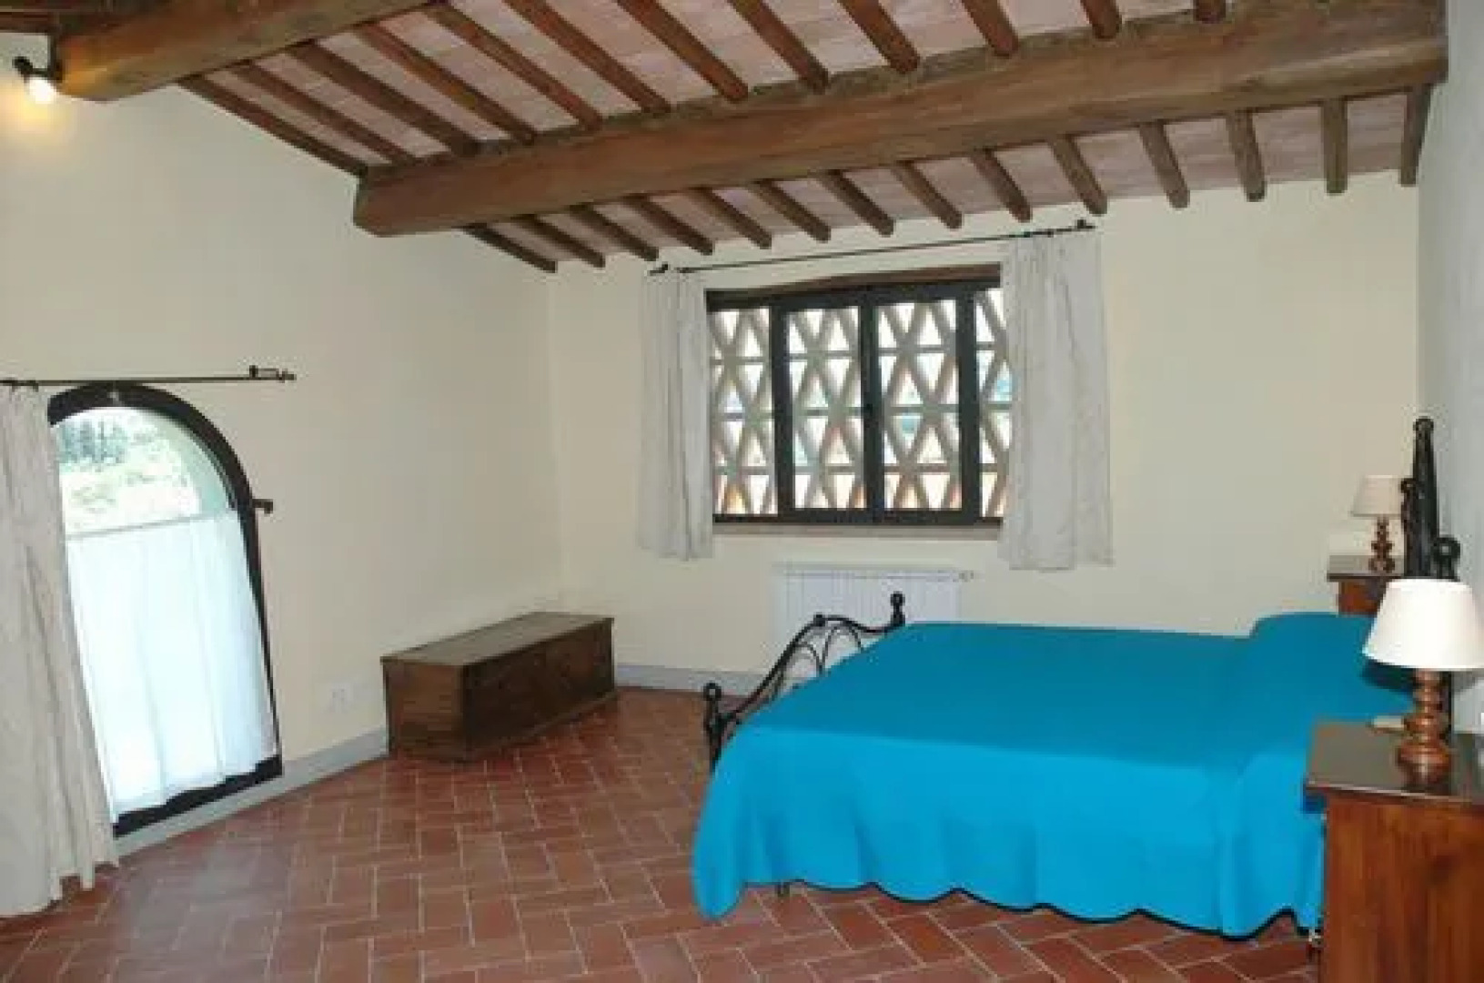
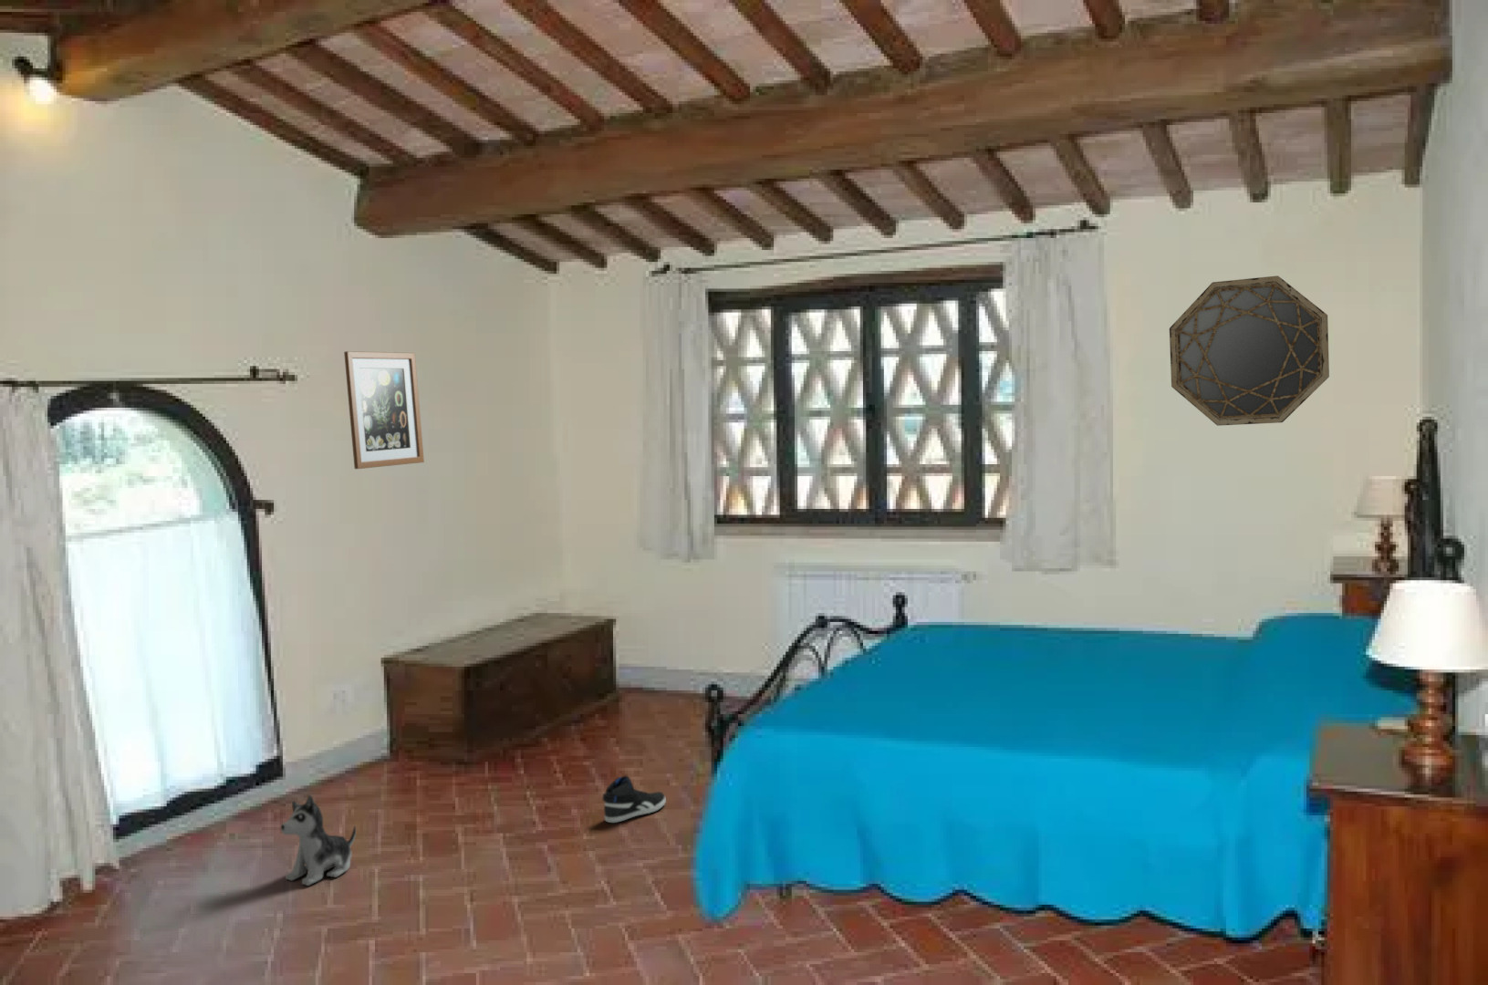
+ plush toy [280,795,356,886]
+ sneaker [603,774,666,823]
+ wall art [343,351,426,469]
+ home mirror [1169,275,1330,427]
